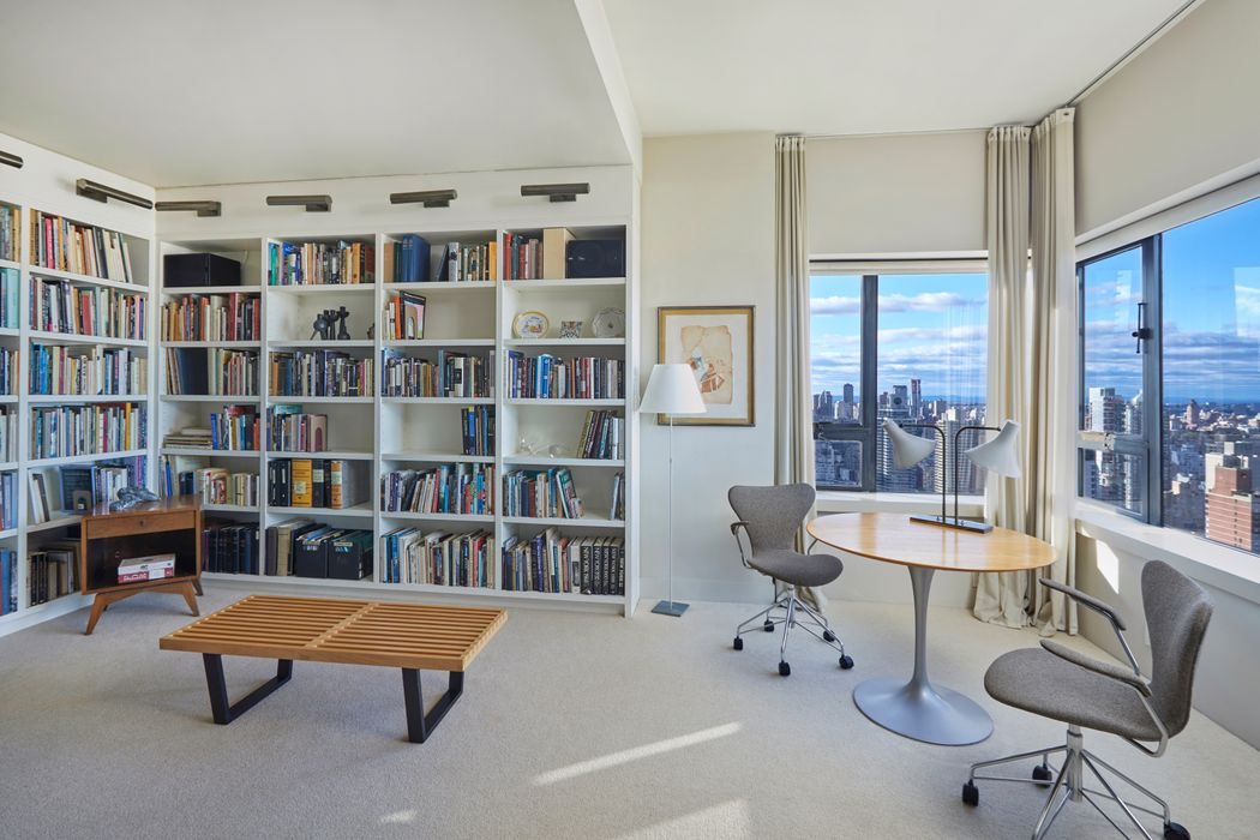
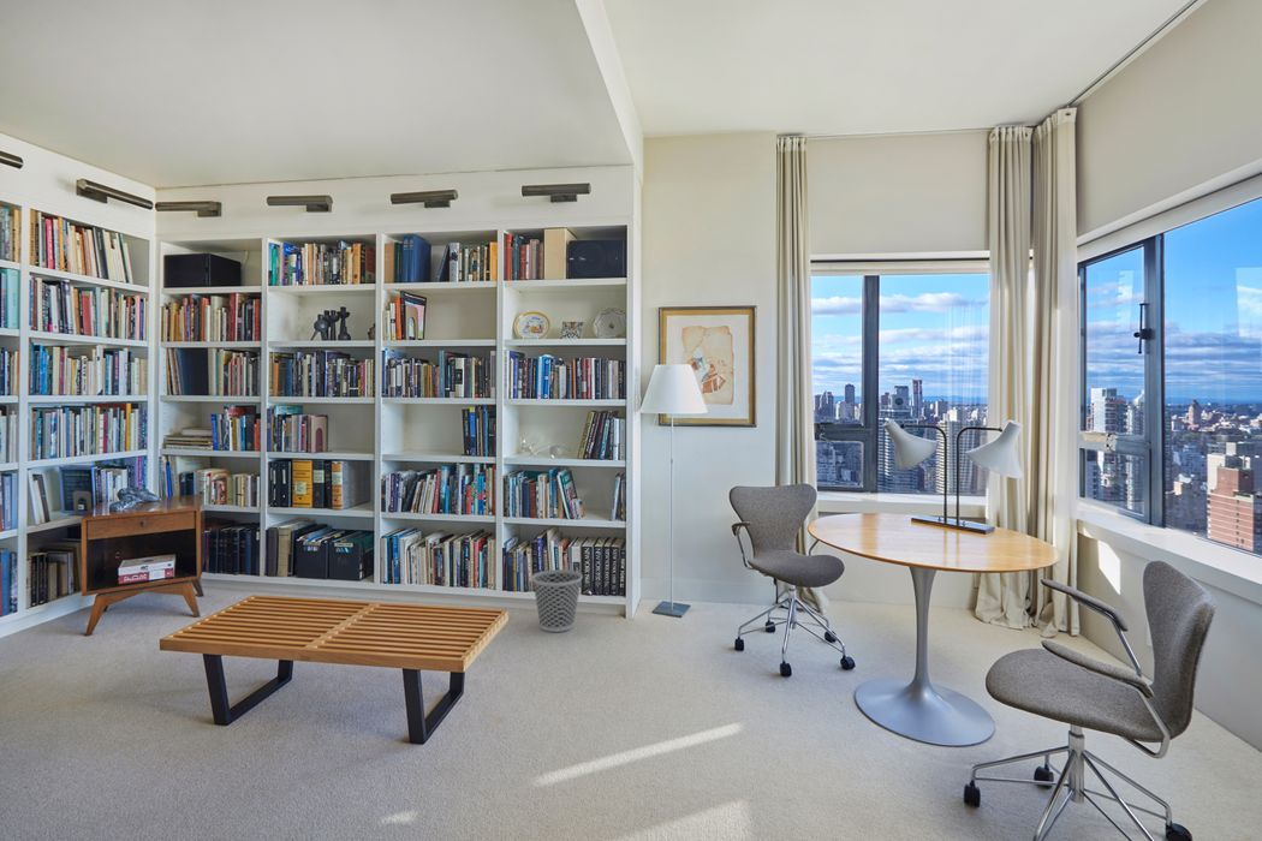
+ wastebasket [530,568,584,633]
